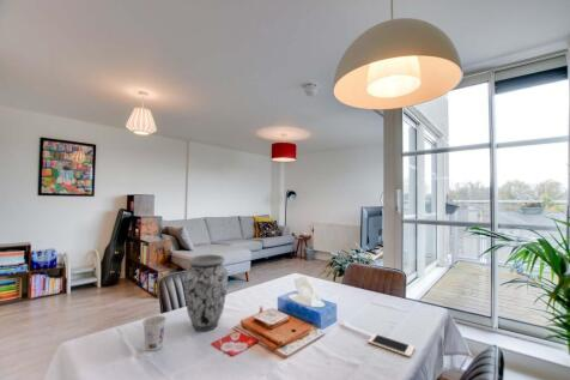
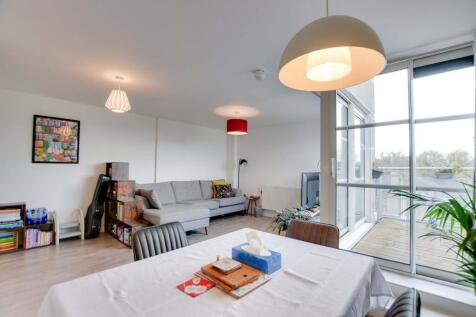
- cell phone [366,332,416,358]
- cup [141,314,168,352]
- vase [183,253,229,332]
